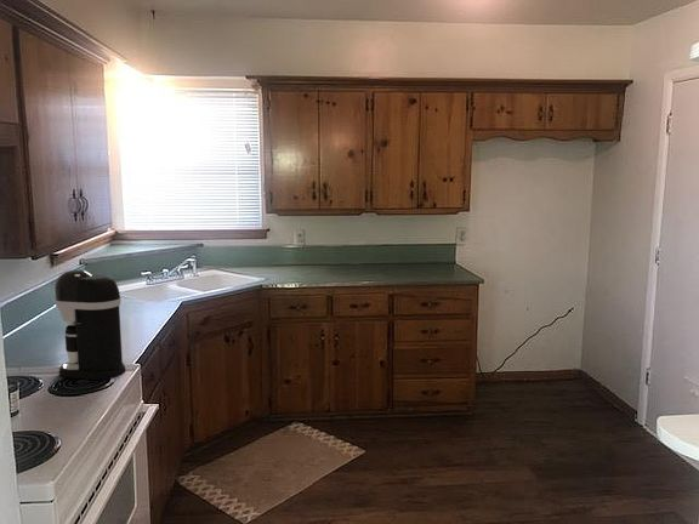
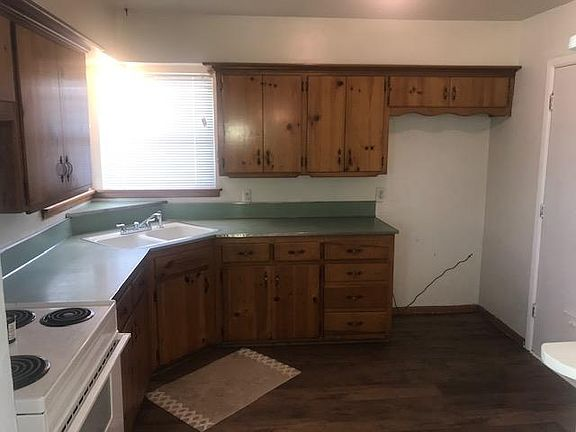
- coffee maker [53,269,126,381]
